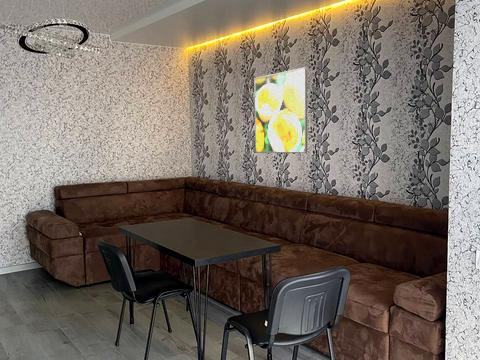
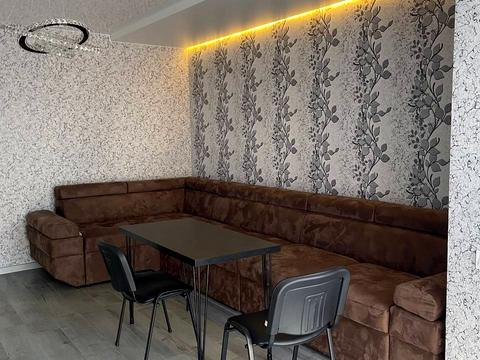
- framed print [253,66,308,154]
